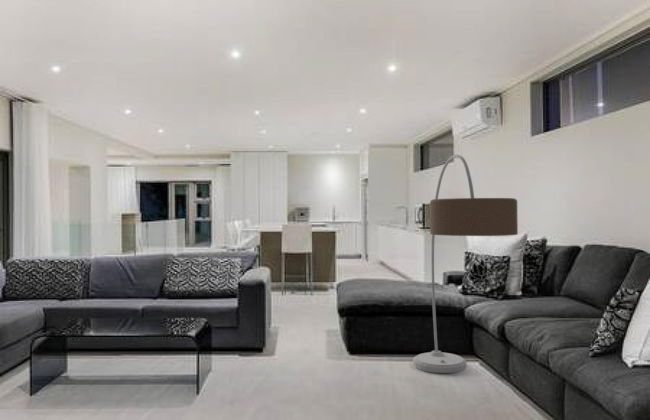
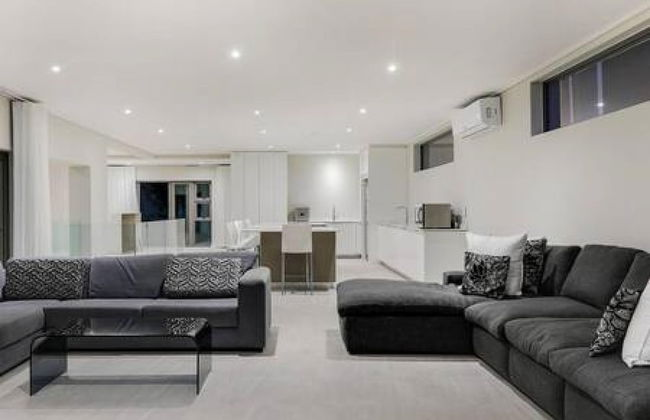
- floor lamp [412,154,519,374]
